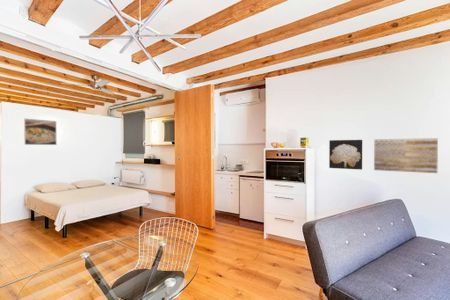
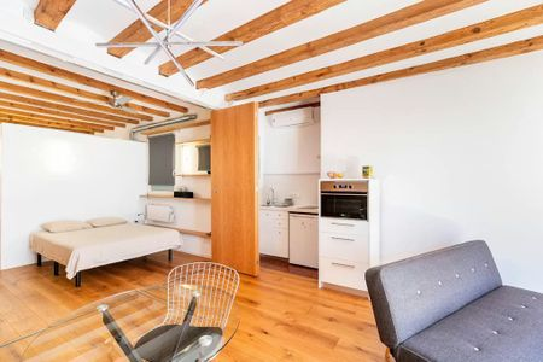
- wall art [328,139,363,171]
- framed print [23,118,58,146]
- wall art [373,137,439,174]
